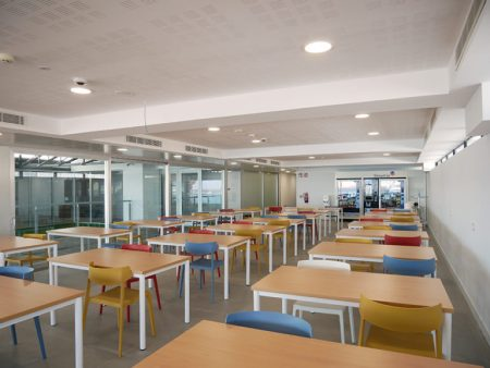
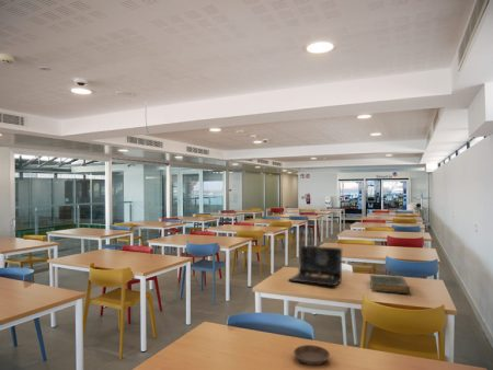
+ hardback book [368,274,411,294]
+ laptop [287,244,343,287]
+ saucer [293,344,331,366]
